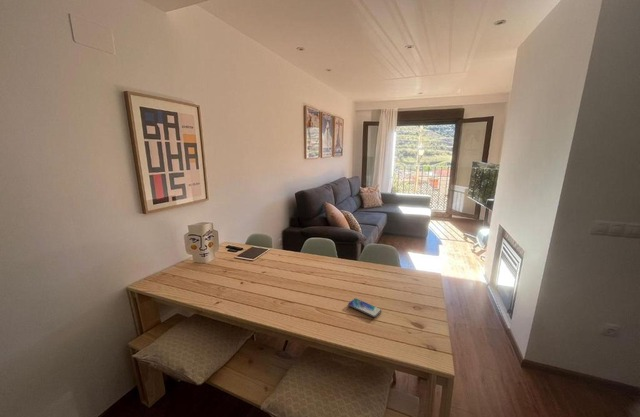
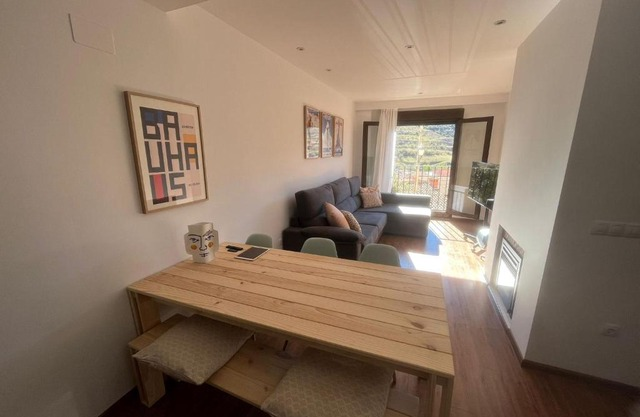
- smartphone [347,297,383,318]
